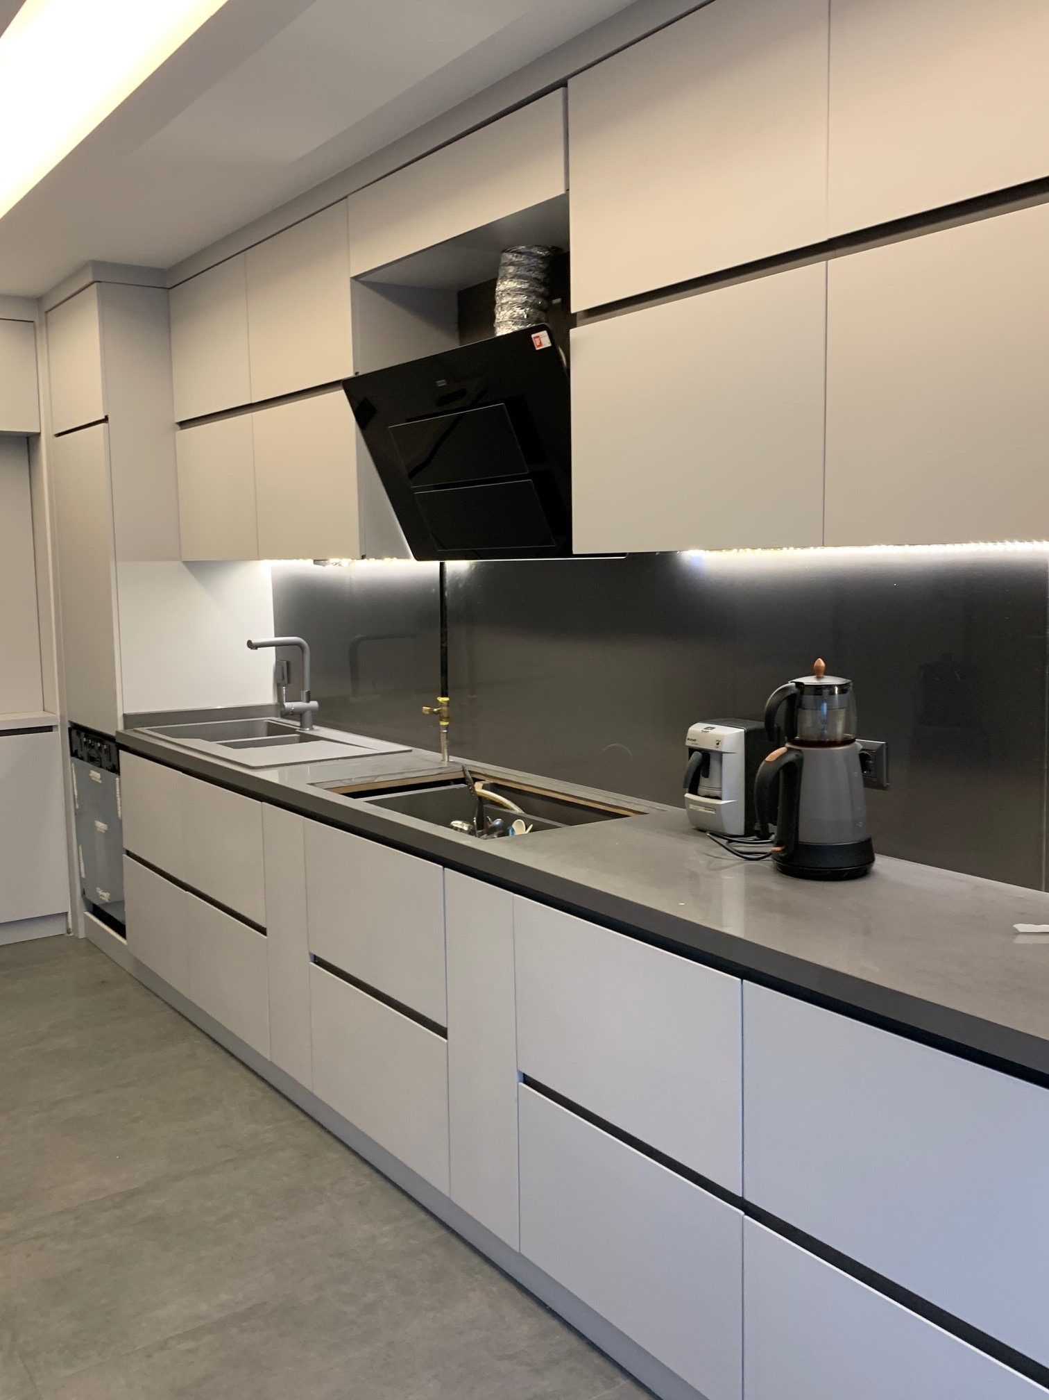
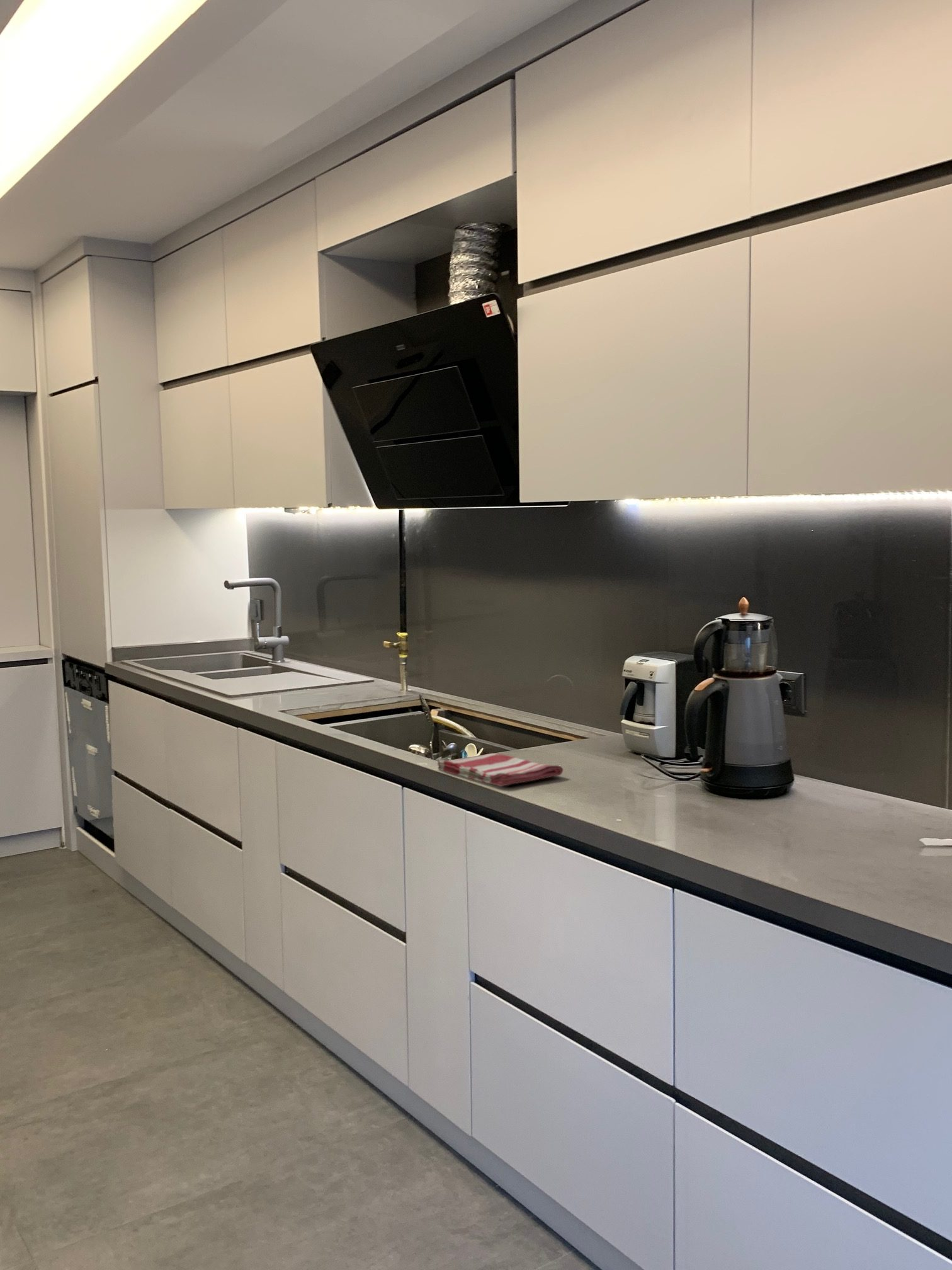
+ dish towel [437,753,564,787]
